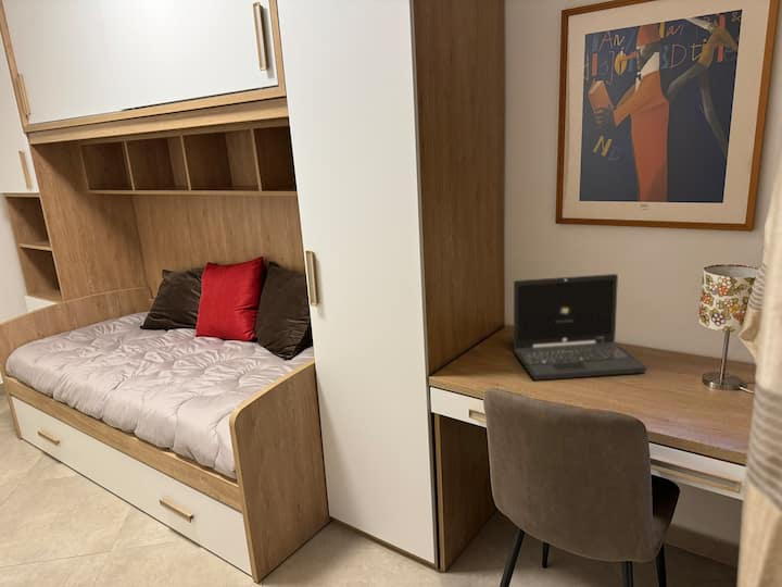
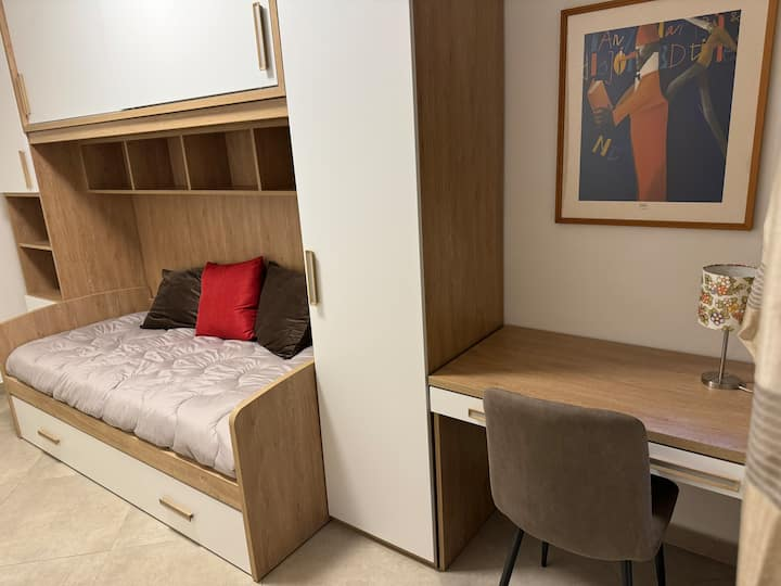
- laptop [513,273,647,382]
